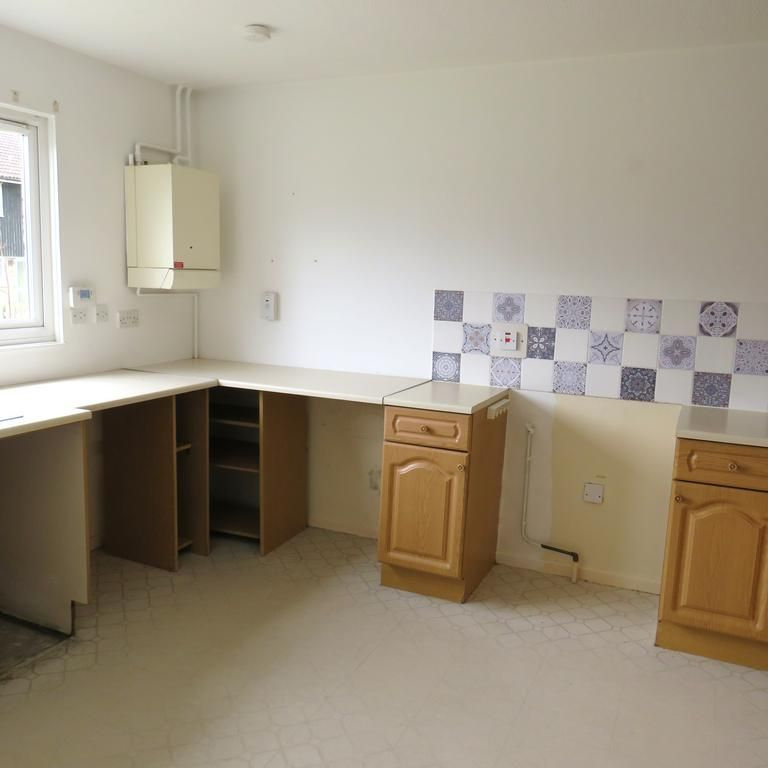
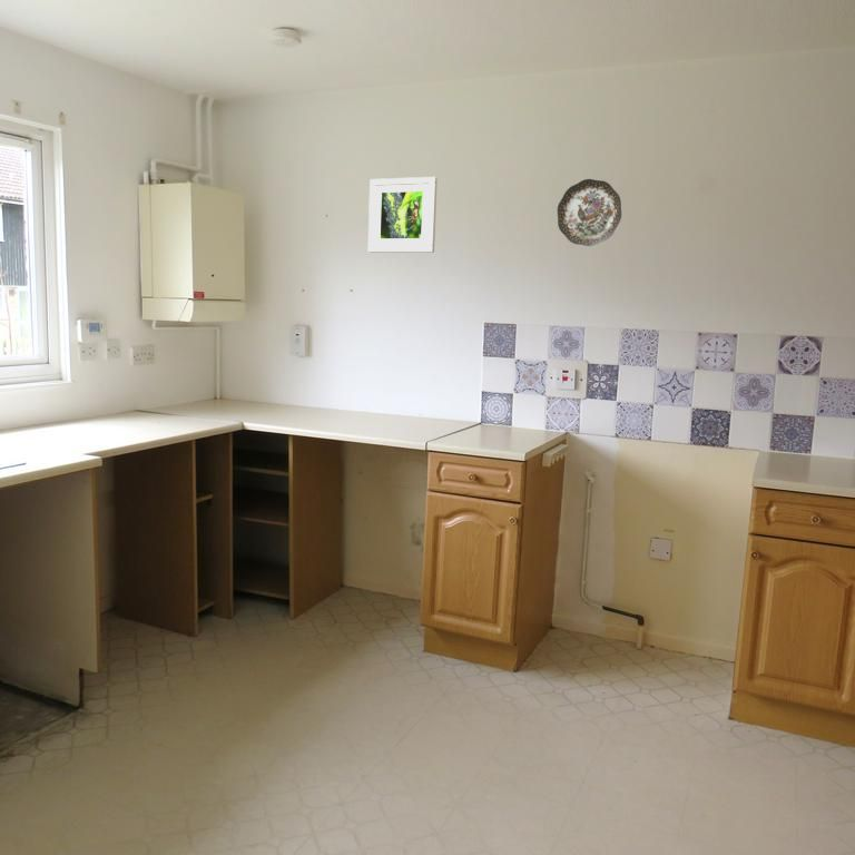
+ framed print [367,176,439,254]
+ decorative plate [557,178,622,247]
